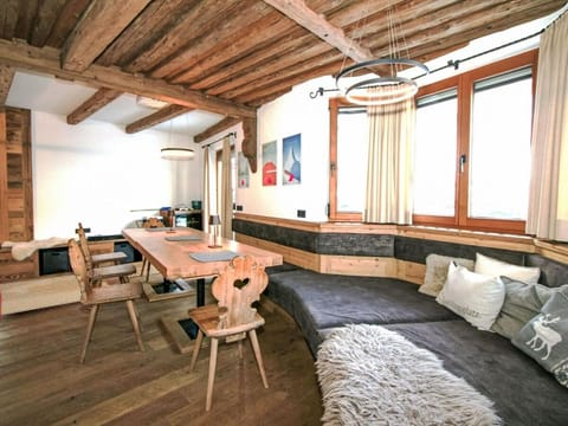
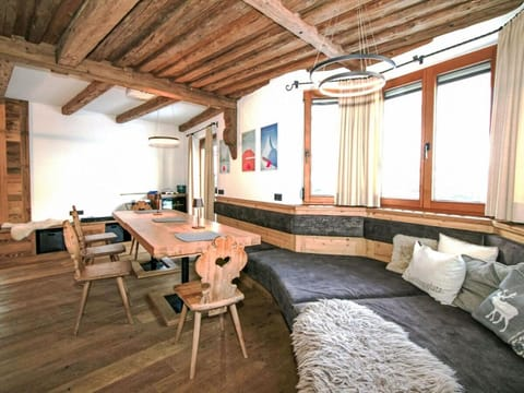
- bench [0,273,116,323]
